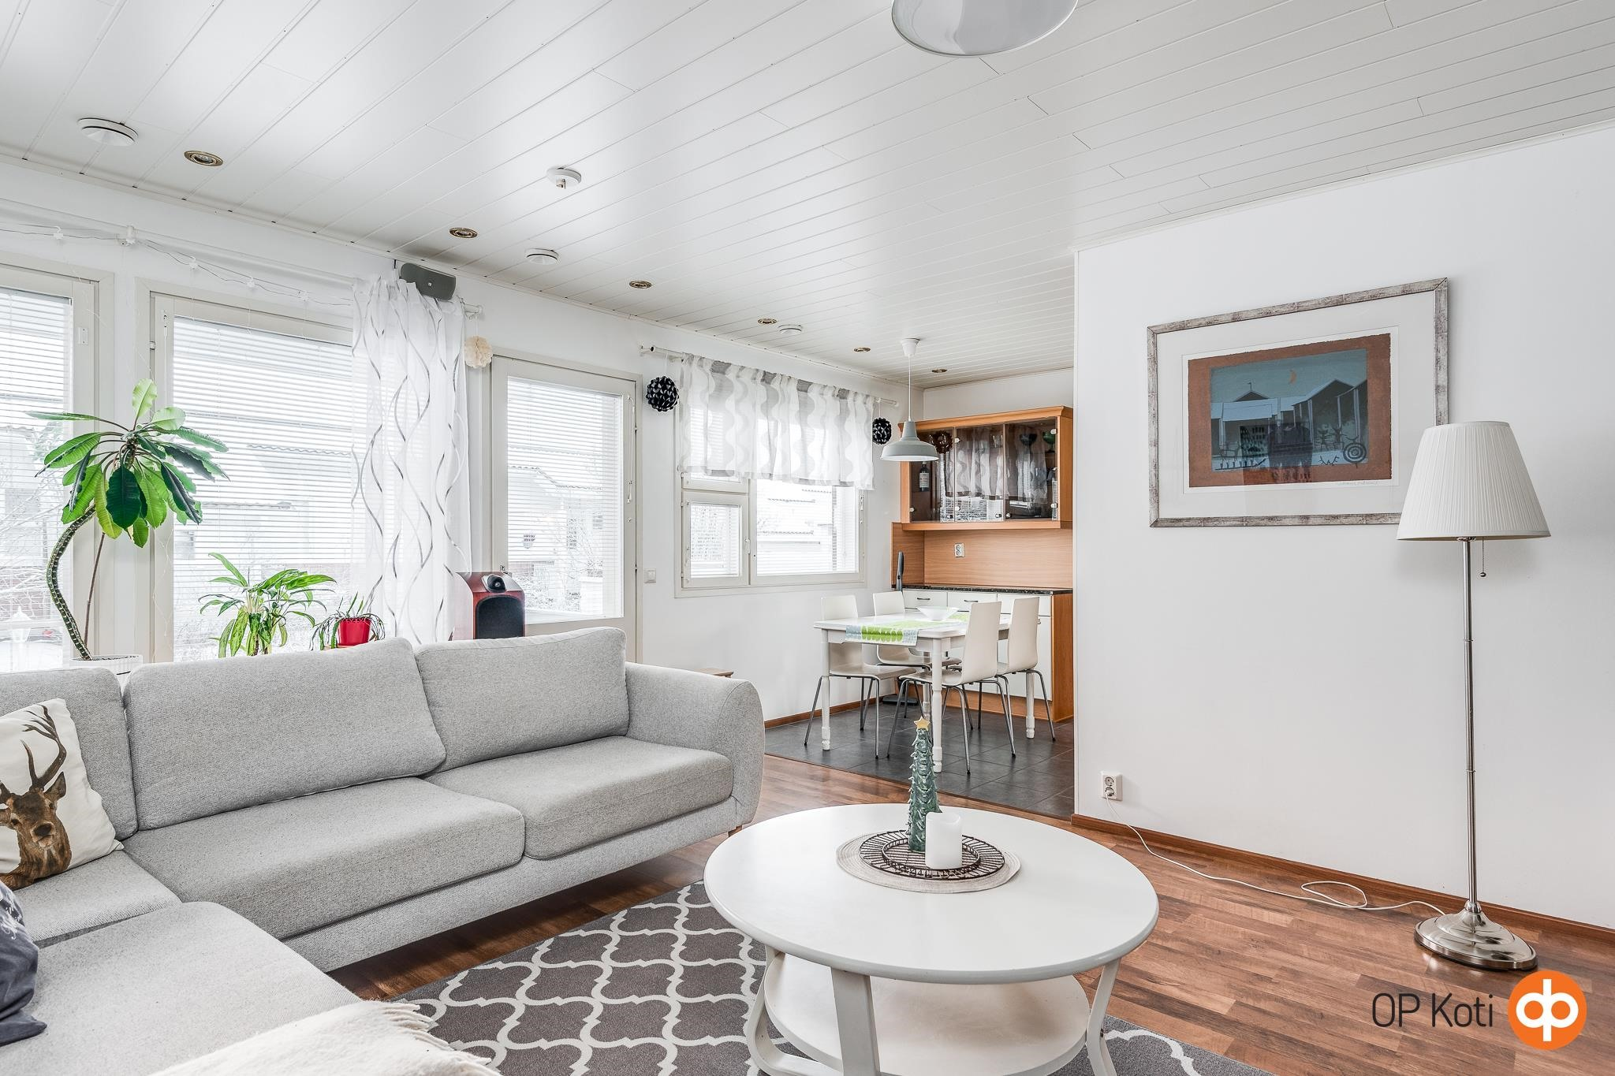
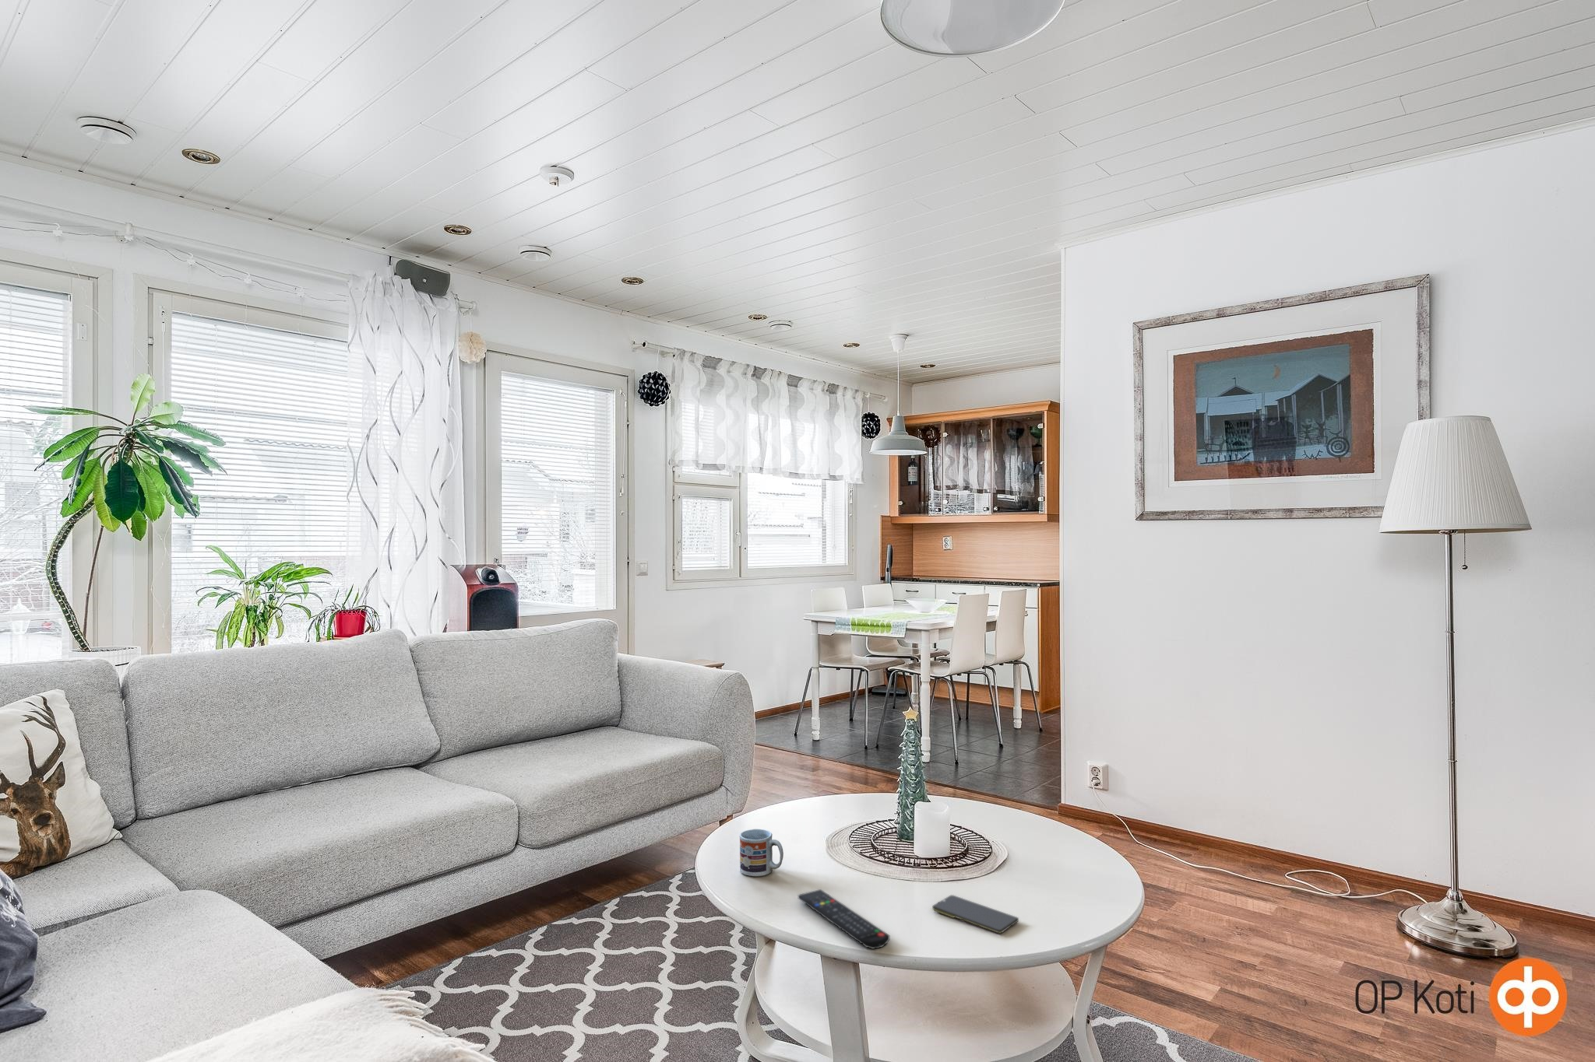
+ cup [739,829,784,877]
+ remote control [797,889,891,949]
+ smartphone [931,894,1020,934]
